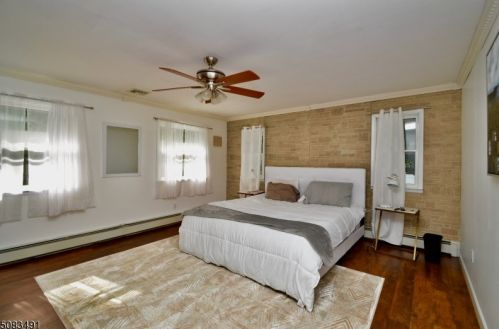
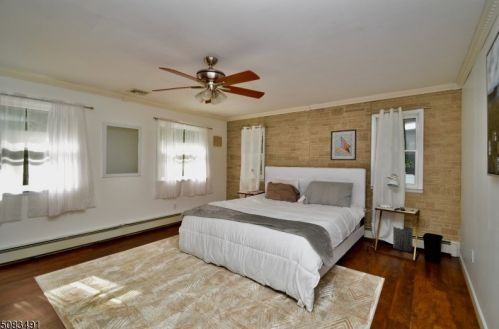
+ wall art [329,128,358,161]
+ trash can [392,225,414,252]
